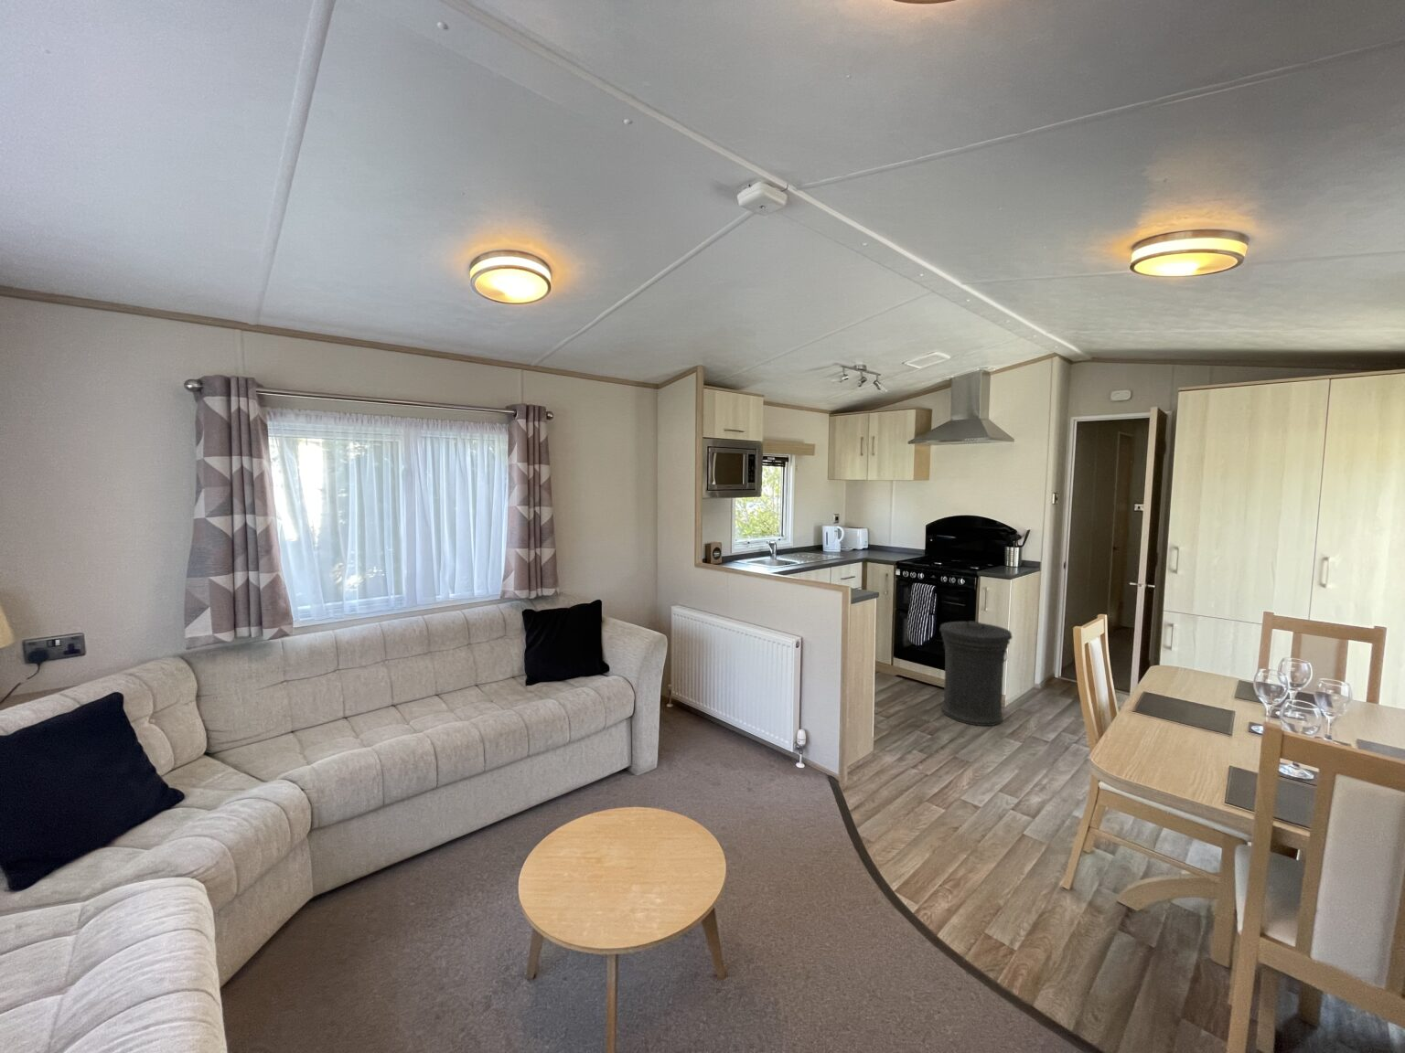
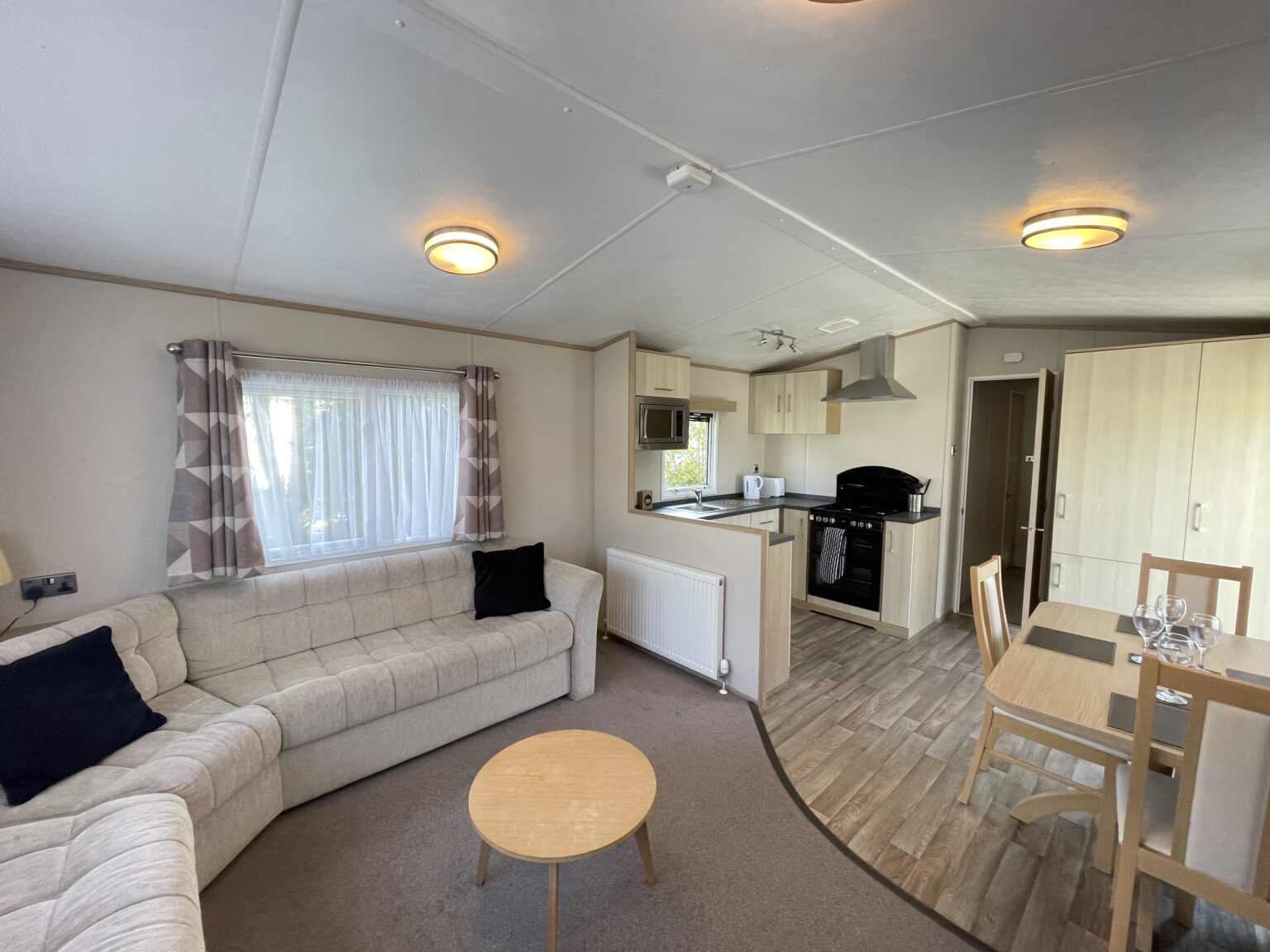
- trash can [938,621,1013,727]
